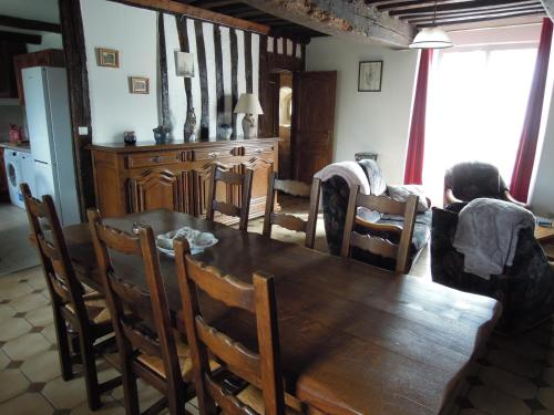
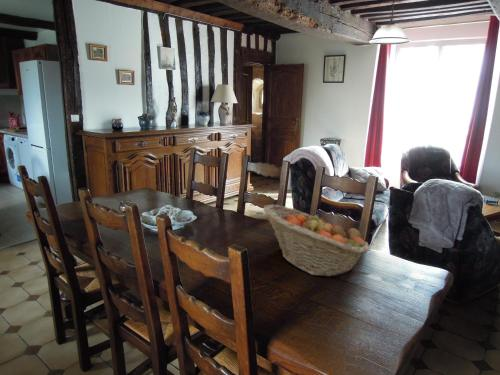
+ fruit basket [262,204,371,277]
